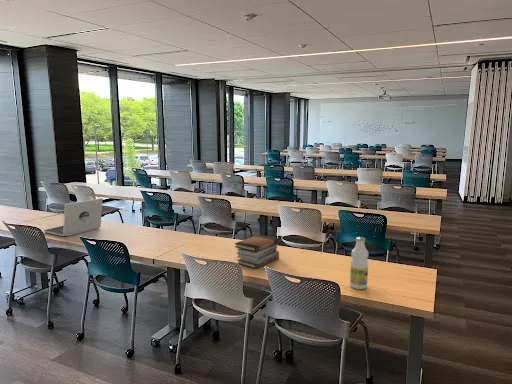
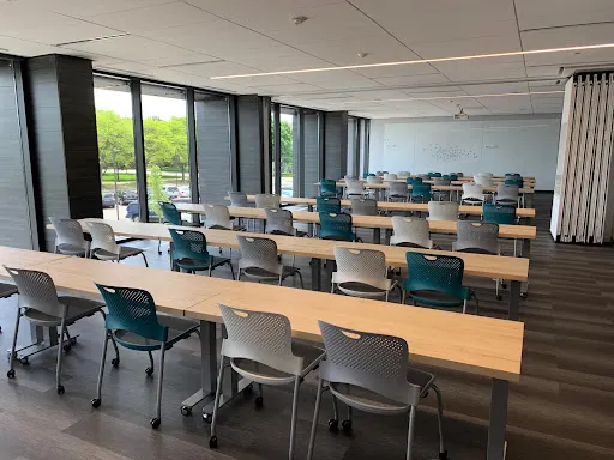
- book stack [233,234,281,269]
- bottle [349,236,369,290]
- laptop [43,197,104,237]
